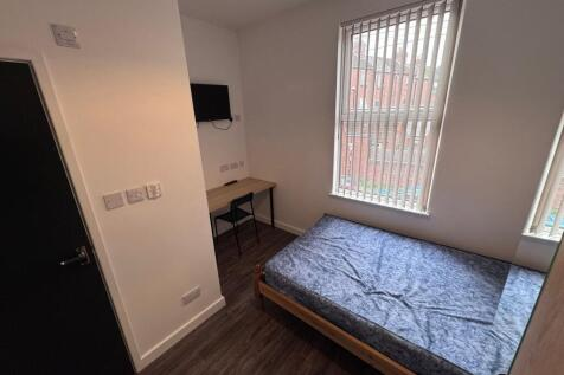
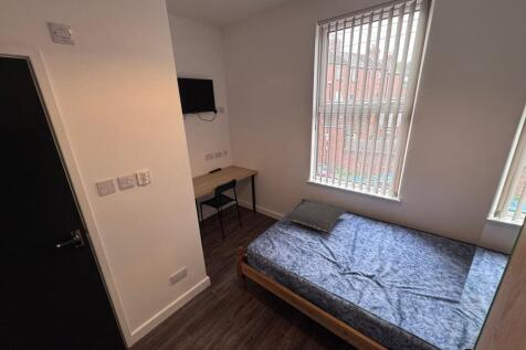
+ pillow [283,200,348,233]
